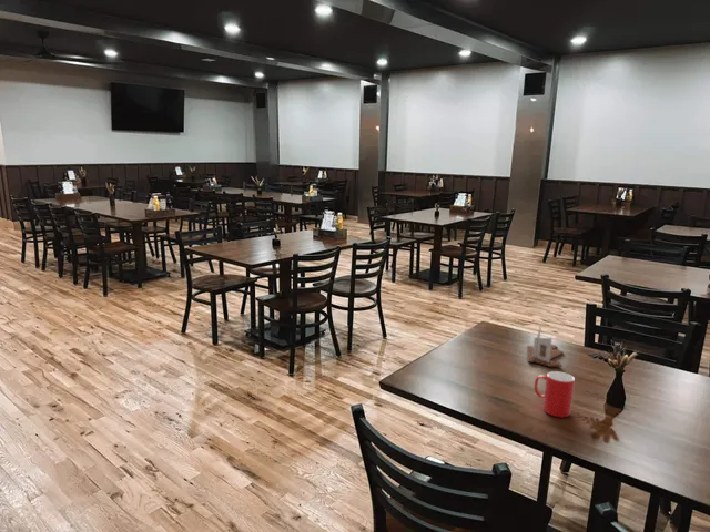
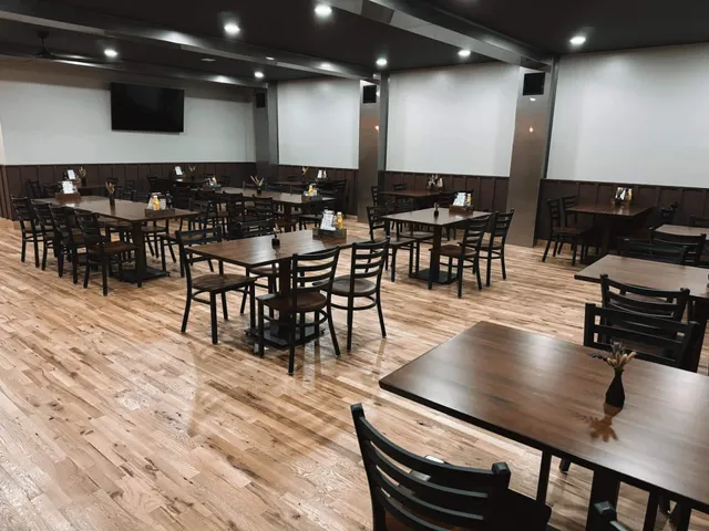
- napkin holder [526,325,565,368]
- cup [534,370,576,418]
